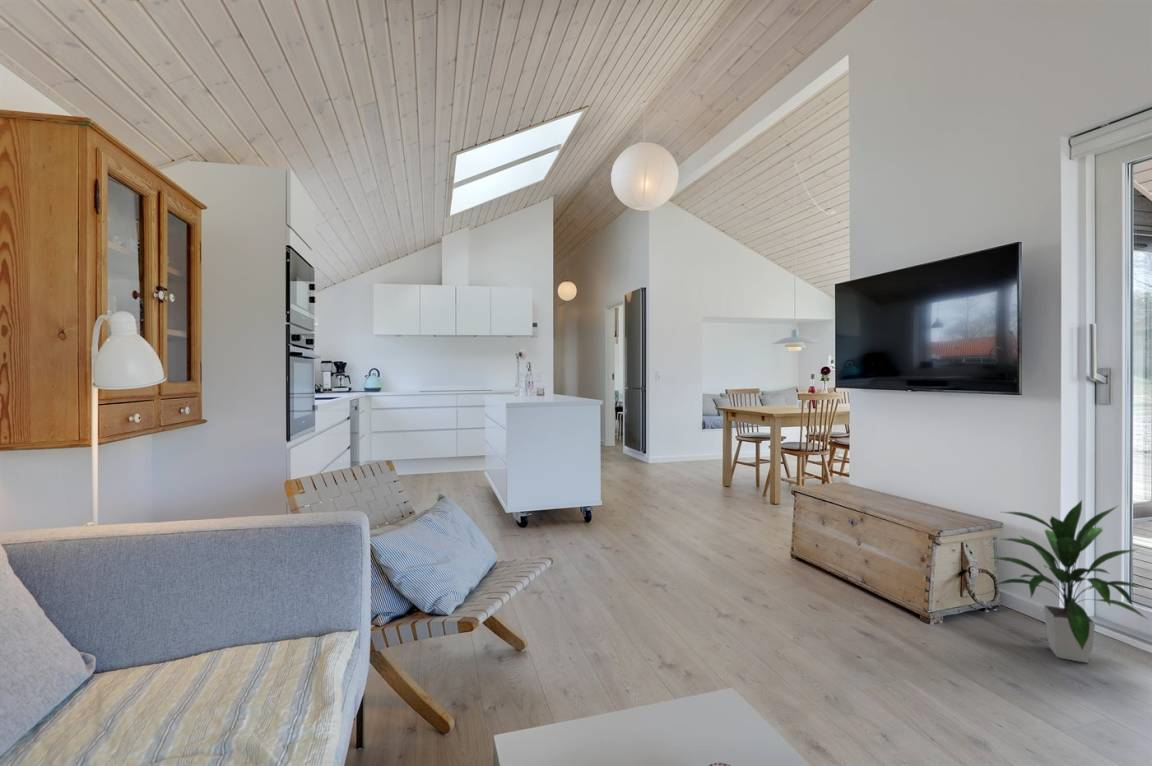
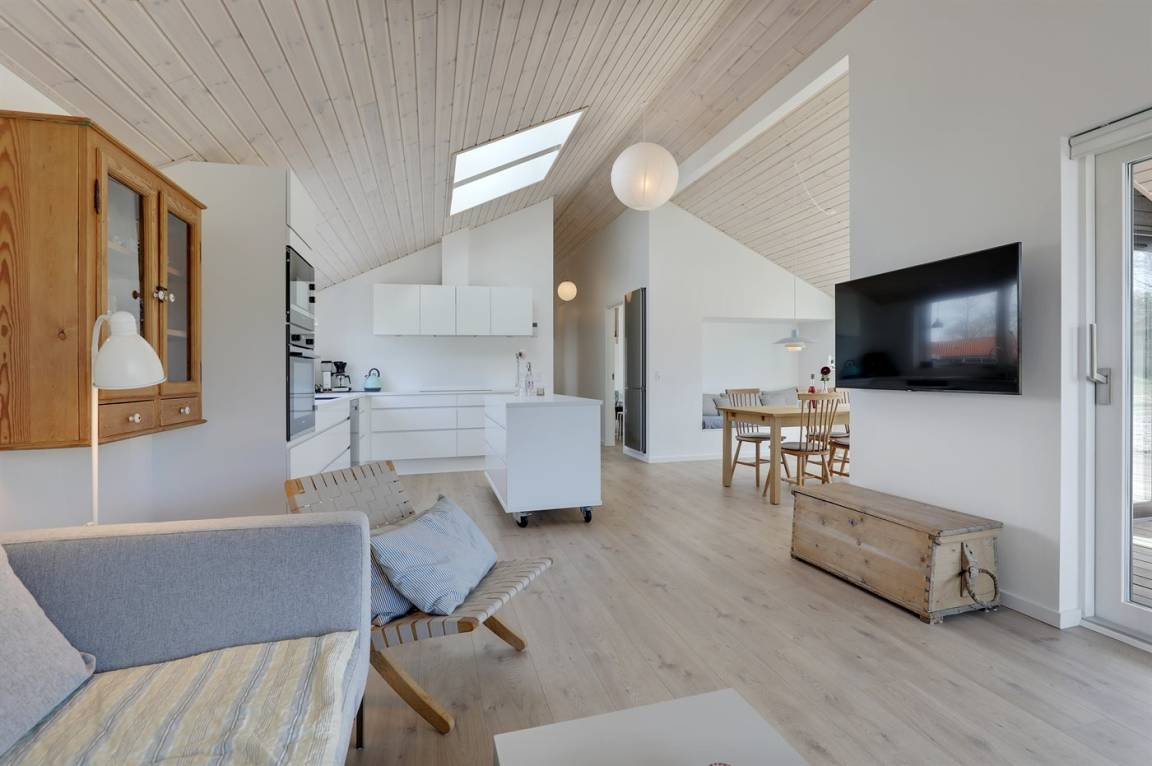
- indoor plant [991,499,1150,664]
